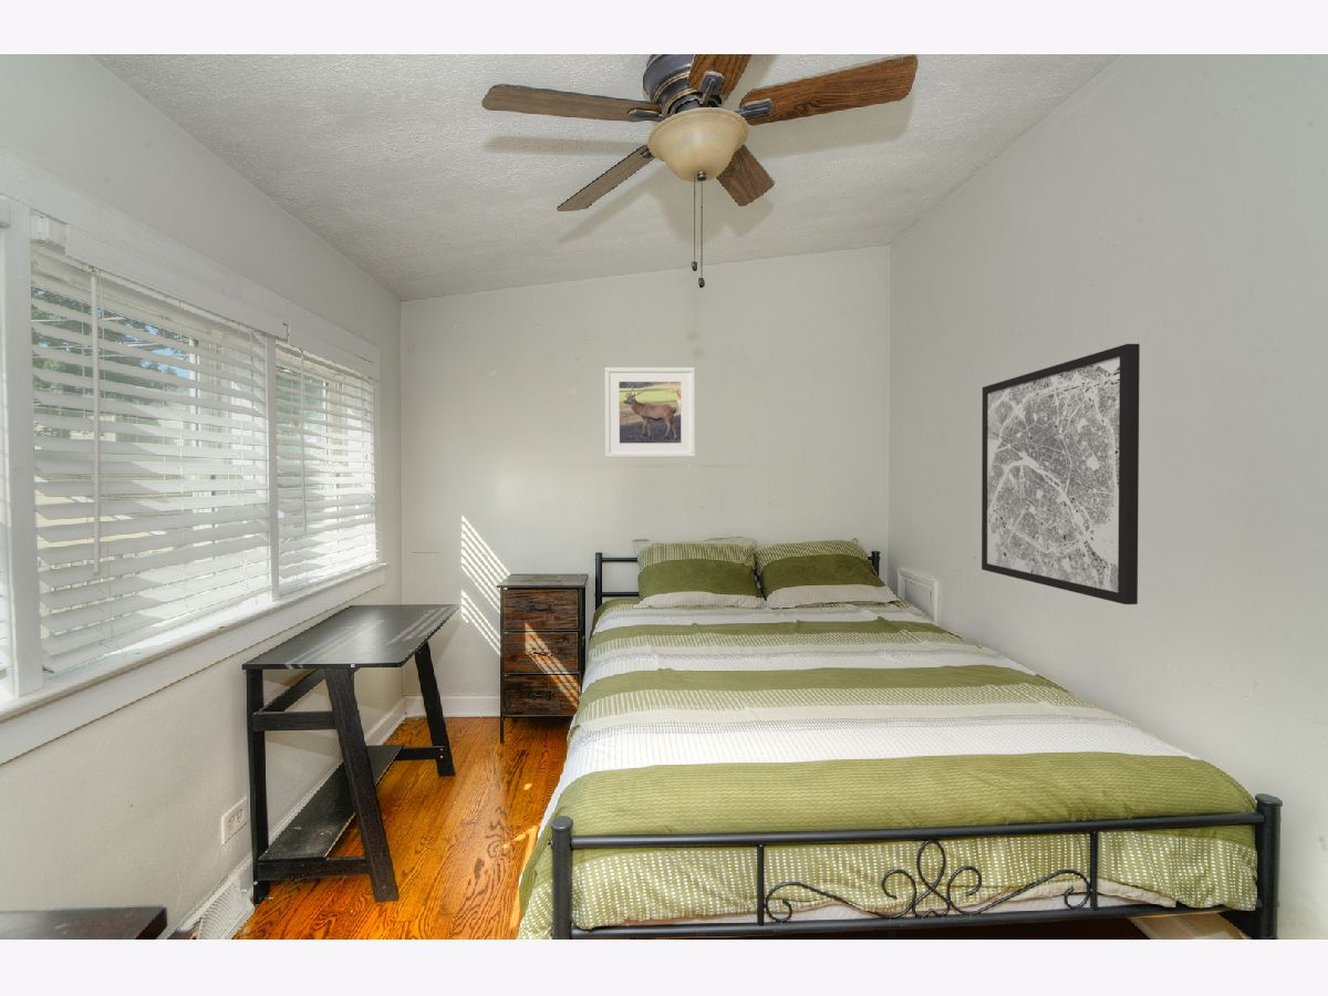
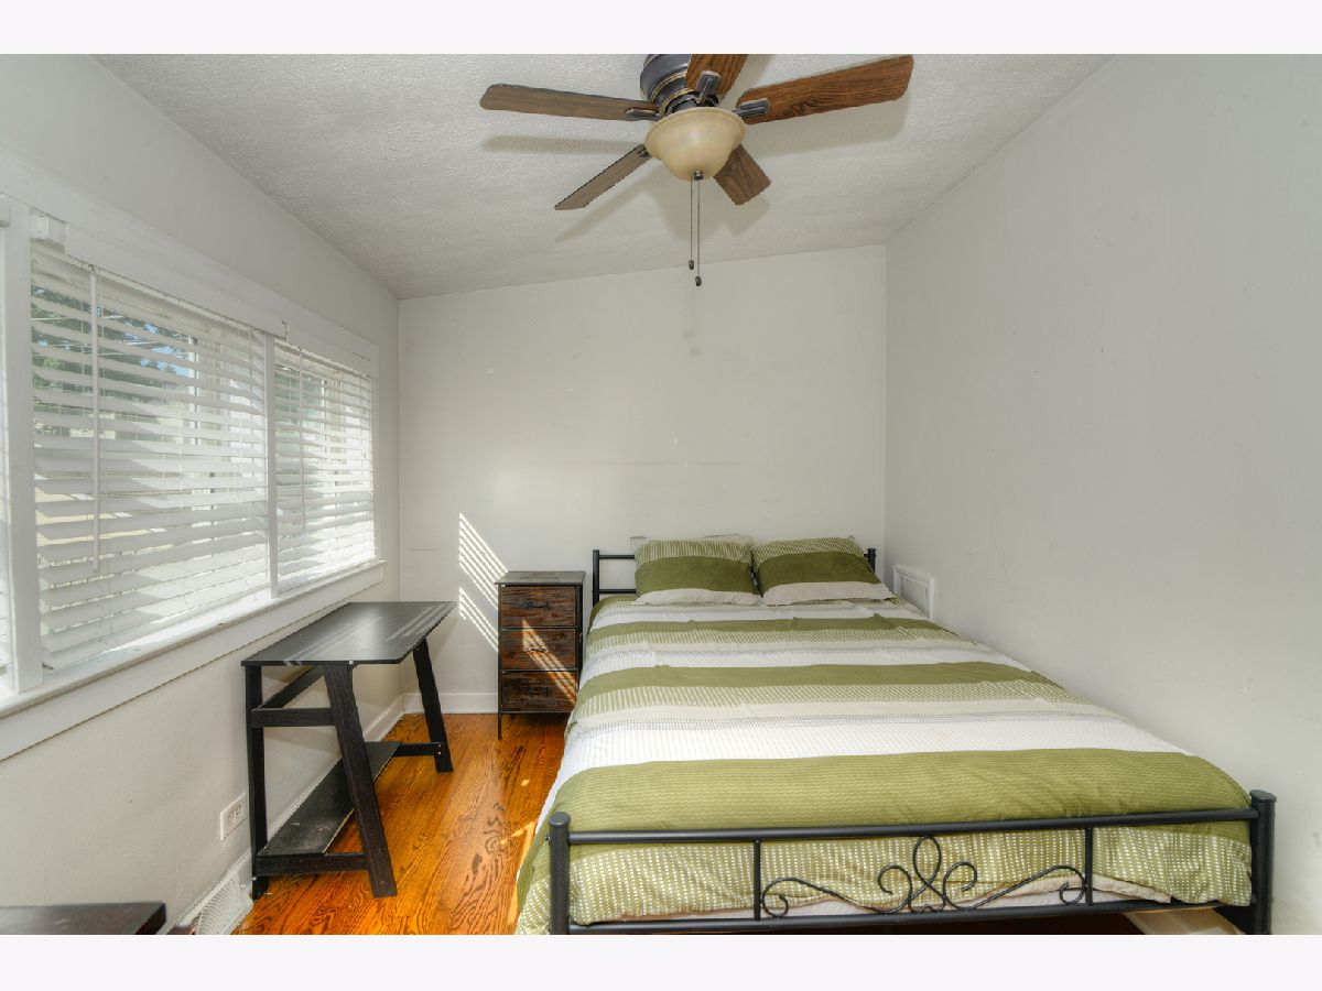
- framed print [604,366,696,458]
- wall art [981,343,1141,605]
